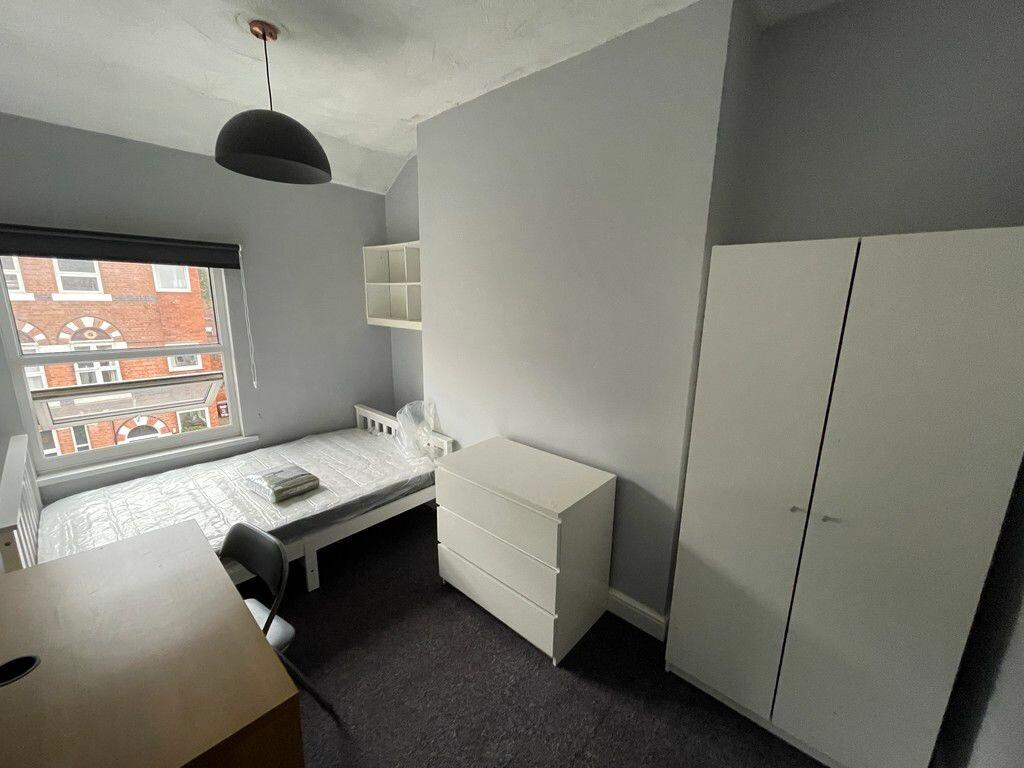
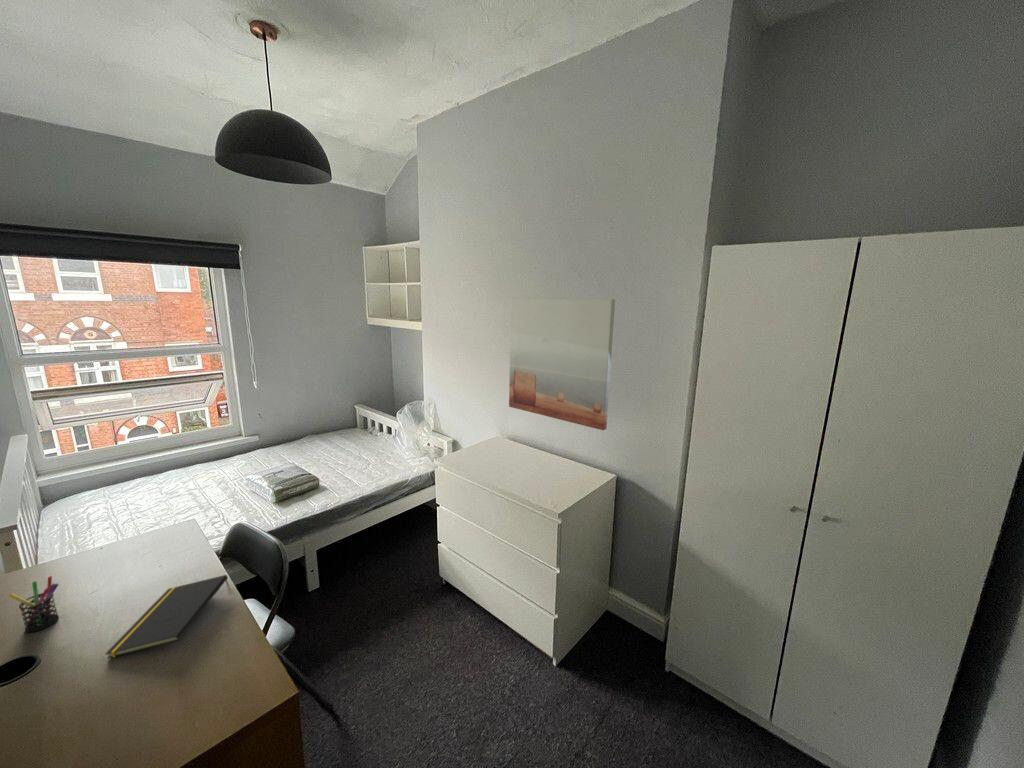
+ notepad [104,574,230,660]
+ pen holder [7,575,60,633]
+ wall art [508,297,616,431]
